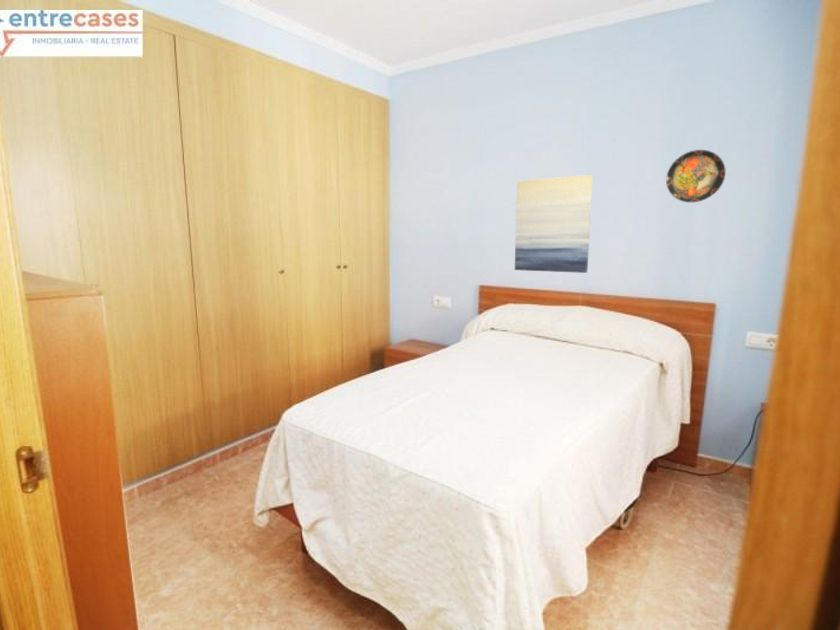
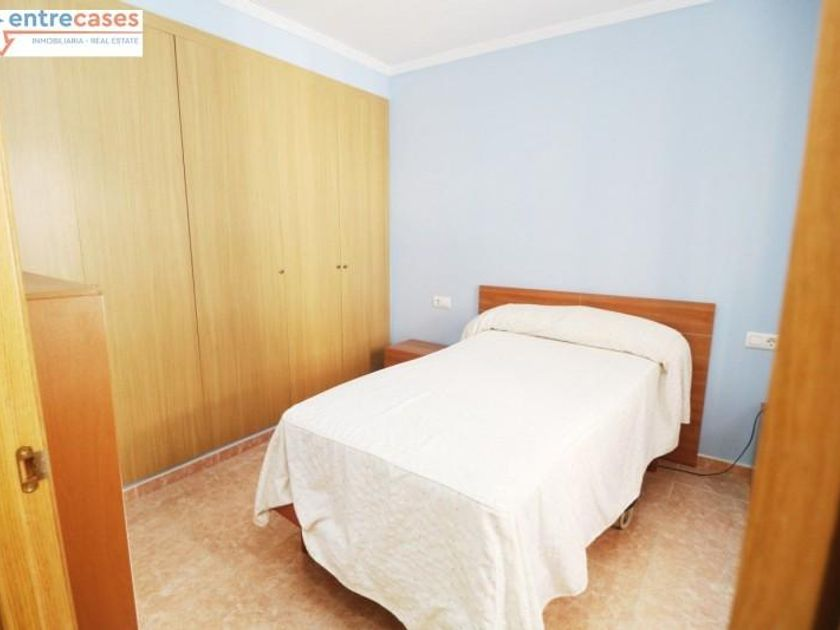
- wall art [514,174,594,274]
- decorative plate [665,149,727,203]
